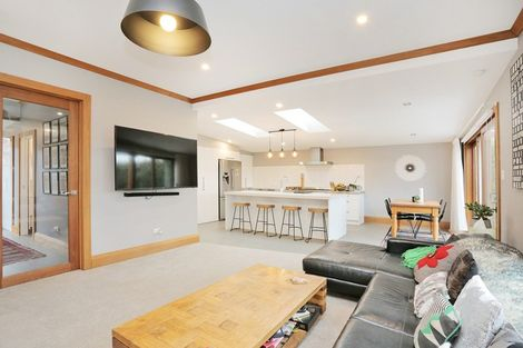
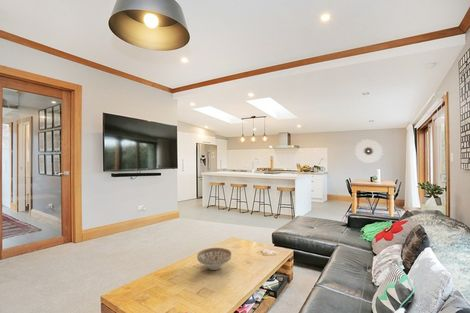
+ decorative bowl [196,247,232,271]
